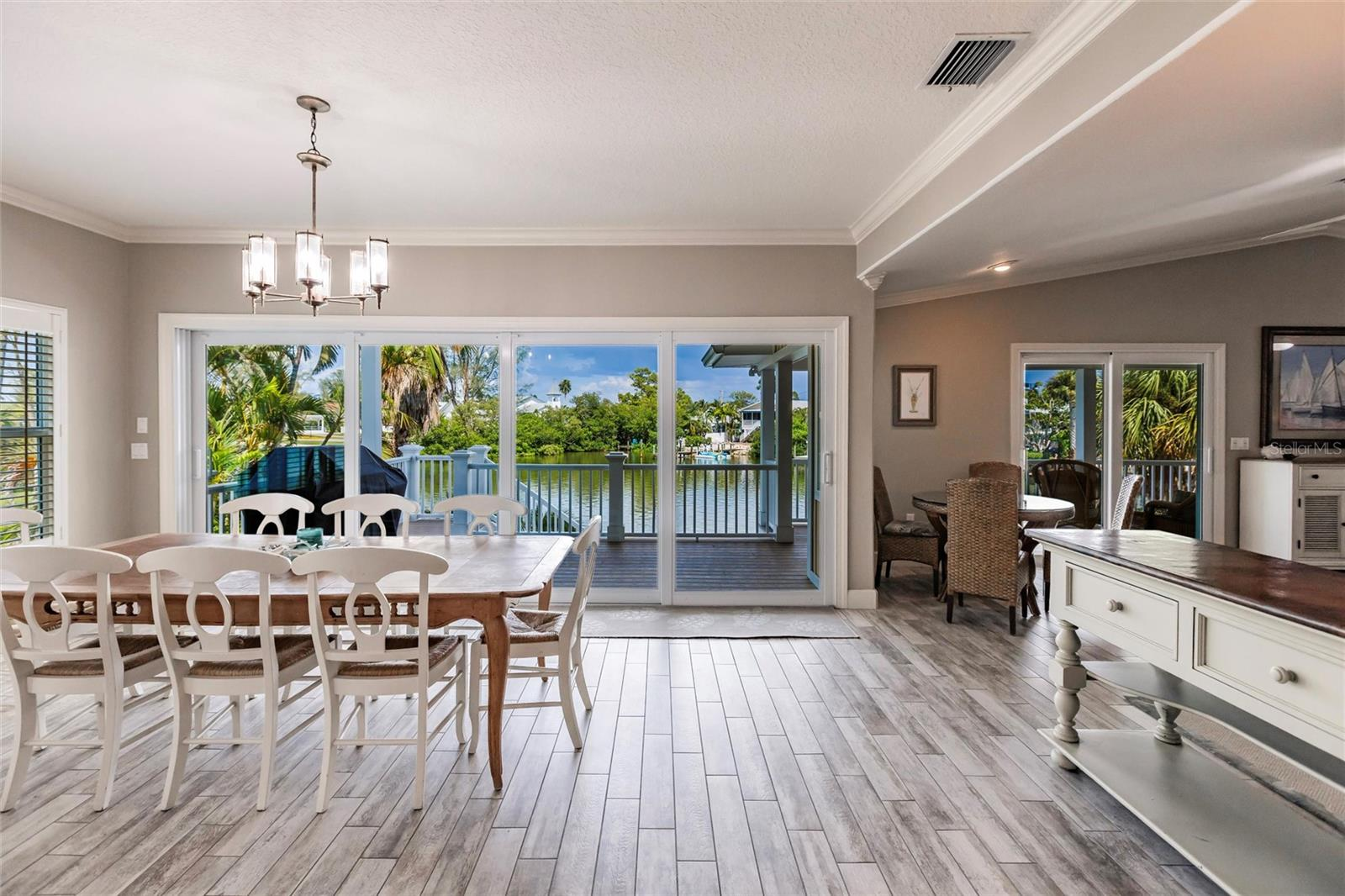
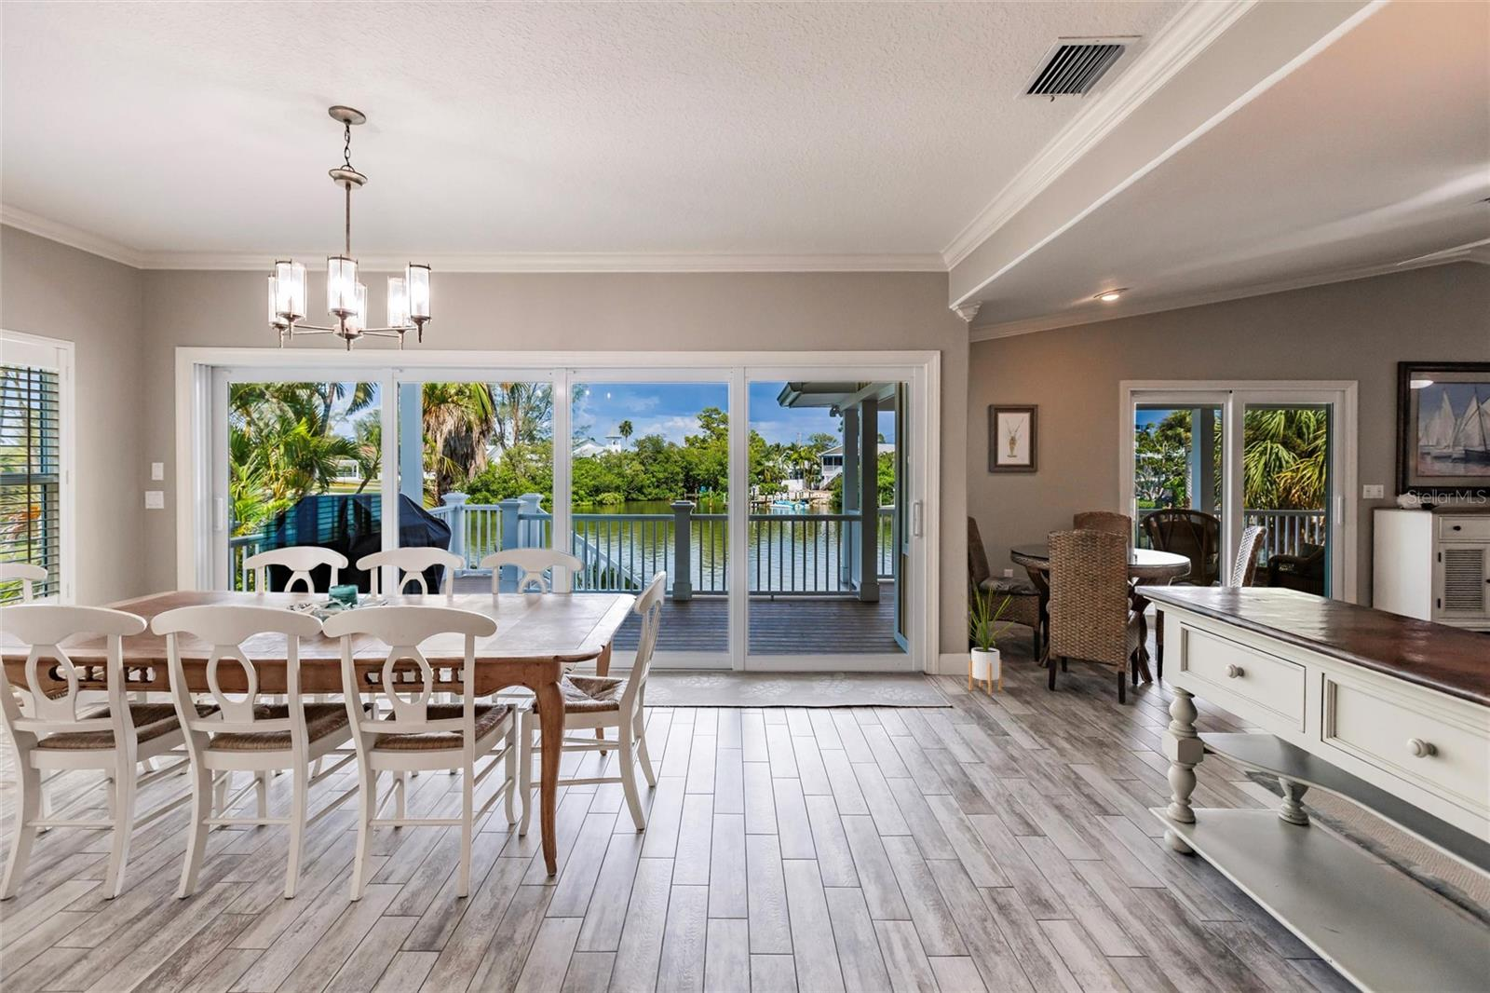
+ house plant [956,583,1016,695]
